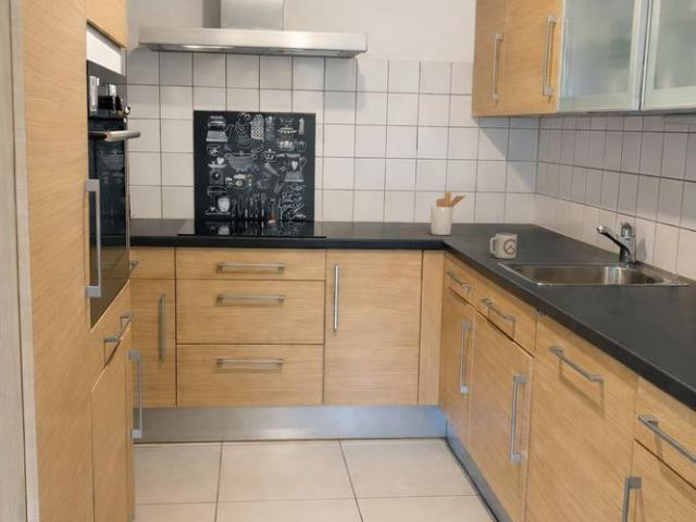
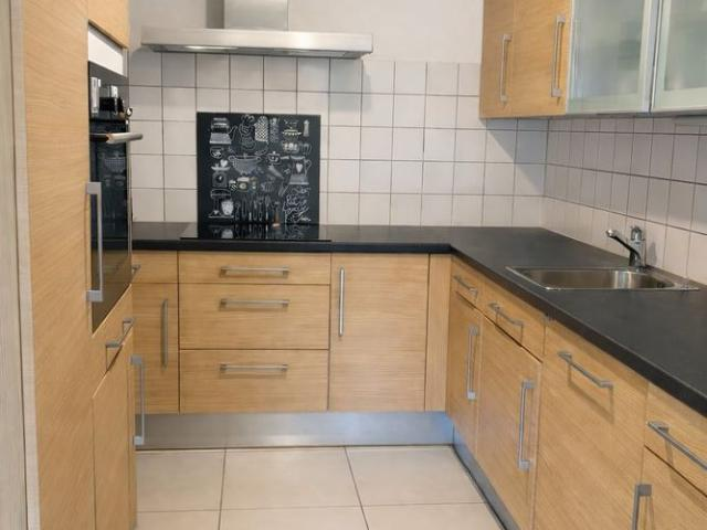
- utensil holder [430,190,467,236]
- cup [488,233,518,260]
